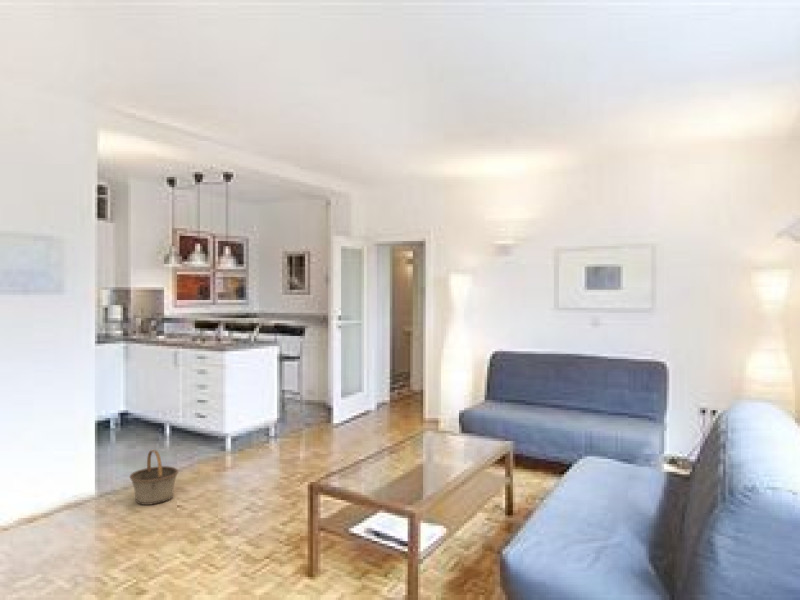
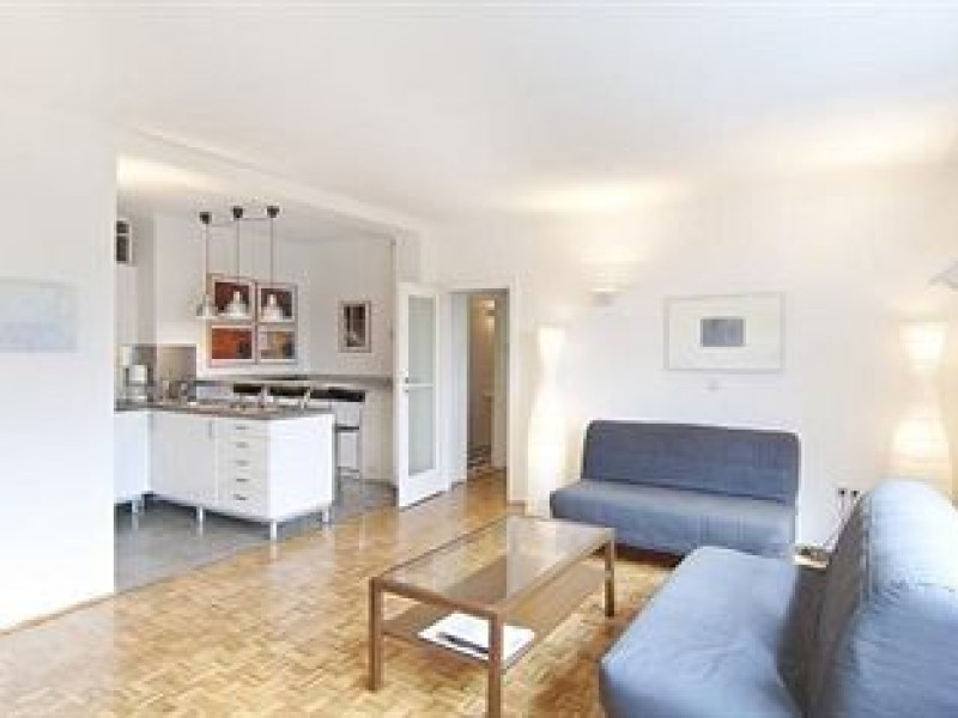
- basket [129,449,179,506]
